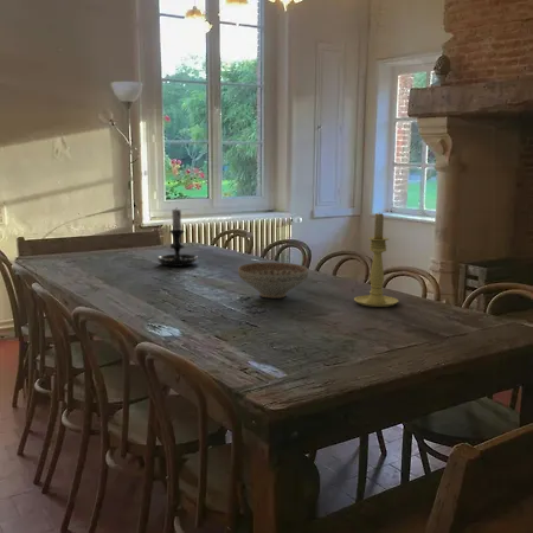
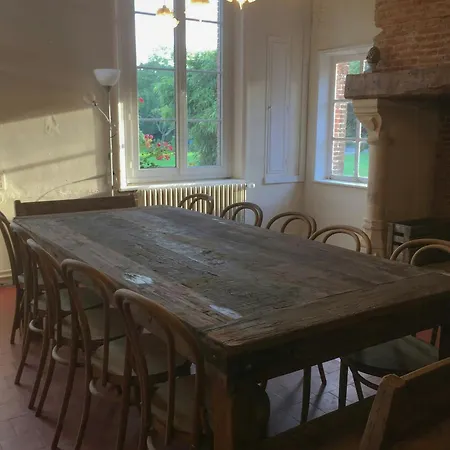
- decorative bowl [237,262,309,300]
- candle holder [353,212,399,308]
- candle holder [156,208,199,268]
